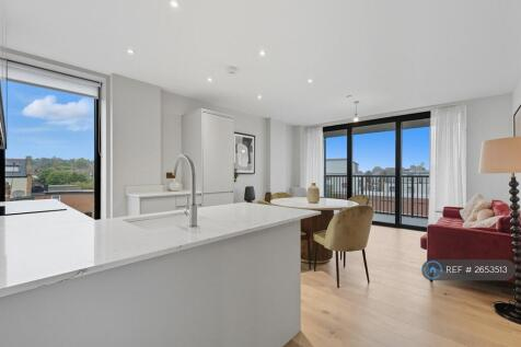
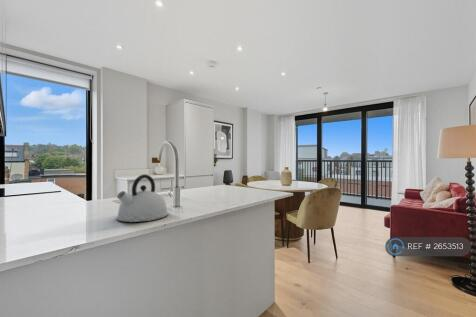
+ kettle [115,173,169,223]
